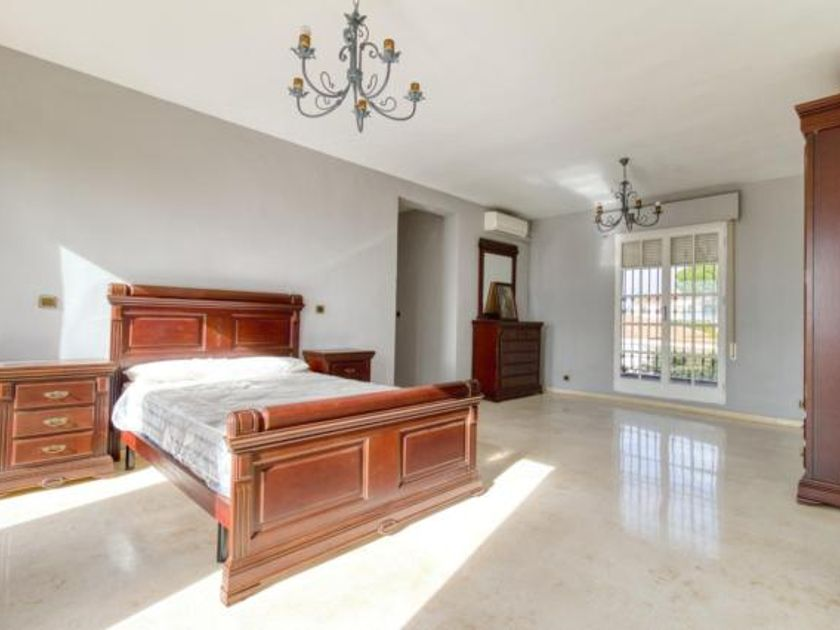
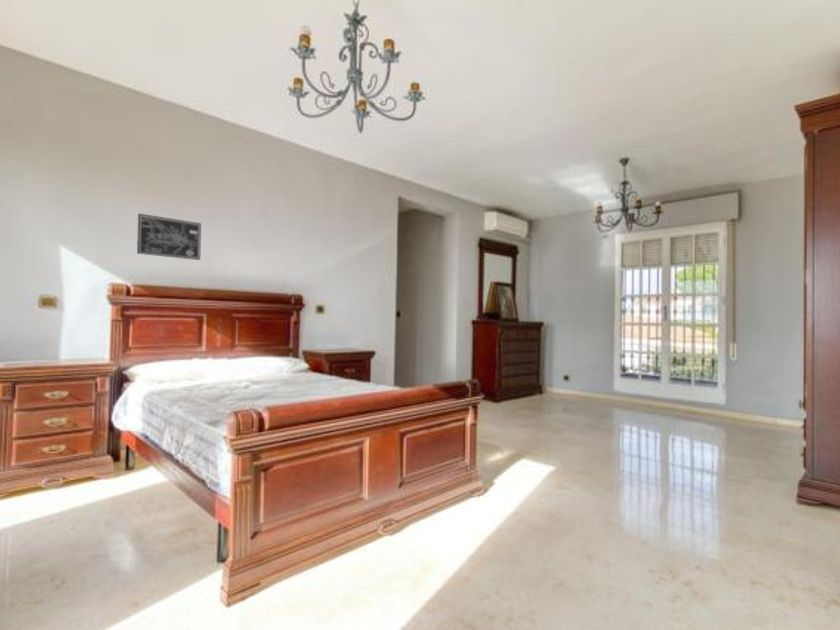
+ wall art [136,213,202,261]
